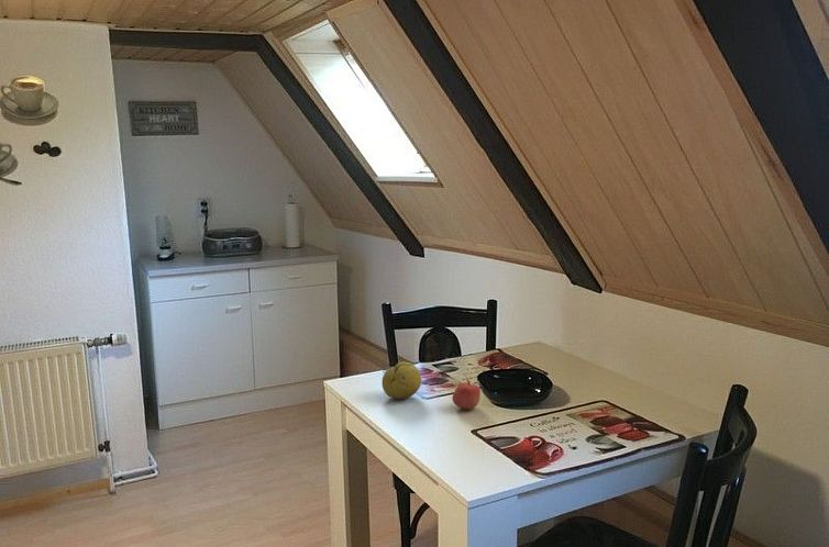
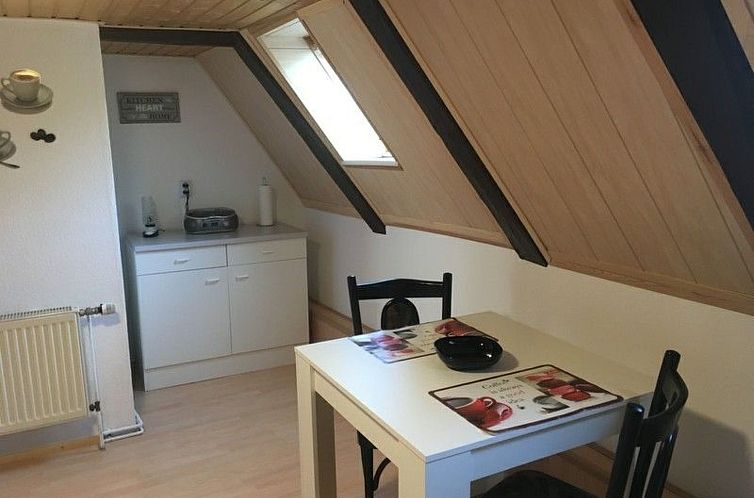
- fruit [382,361,422,400]
- apple [452,379,482,411]
